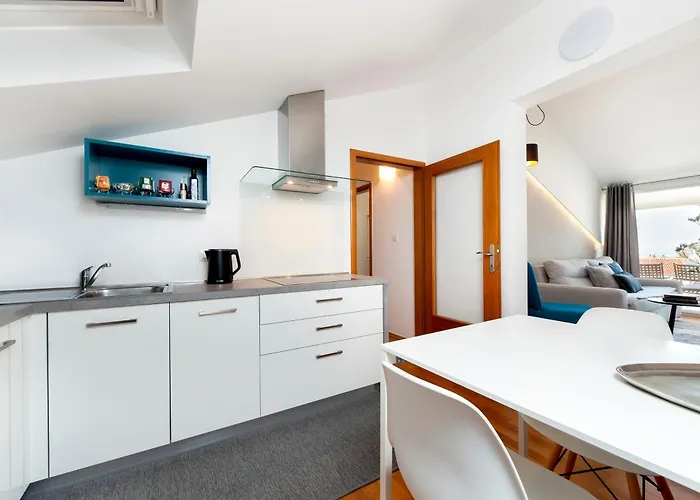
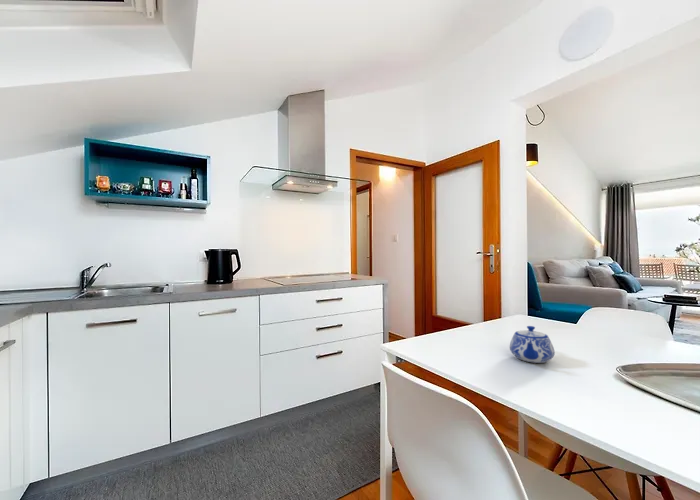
+ teapot [509,325,556,364]
